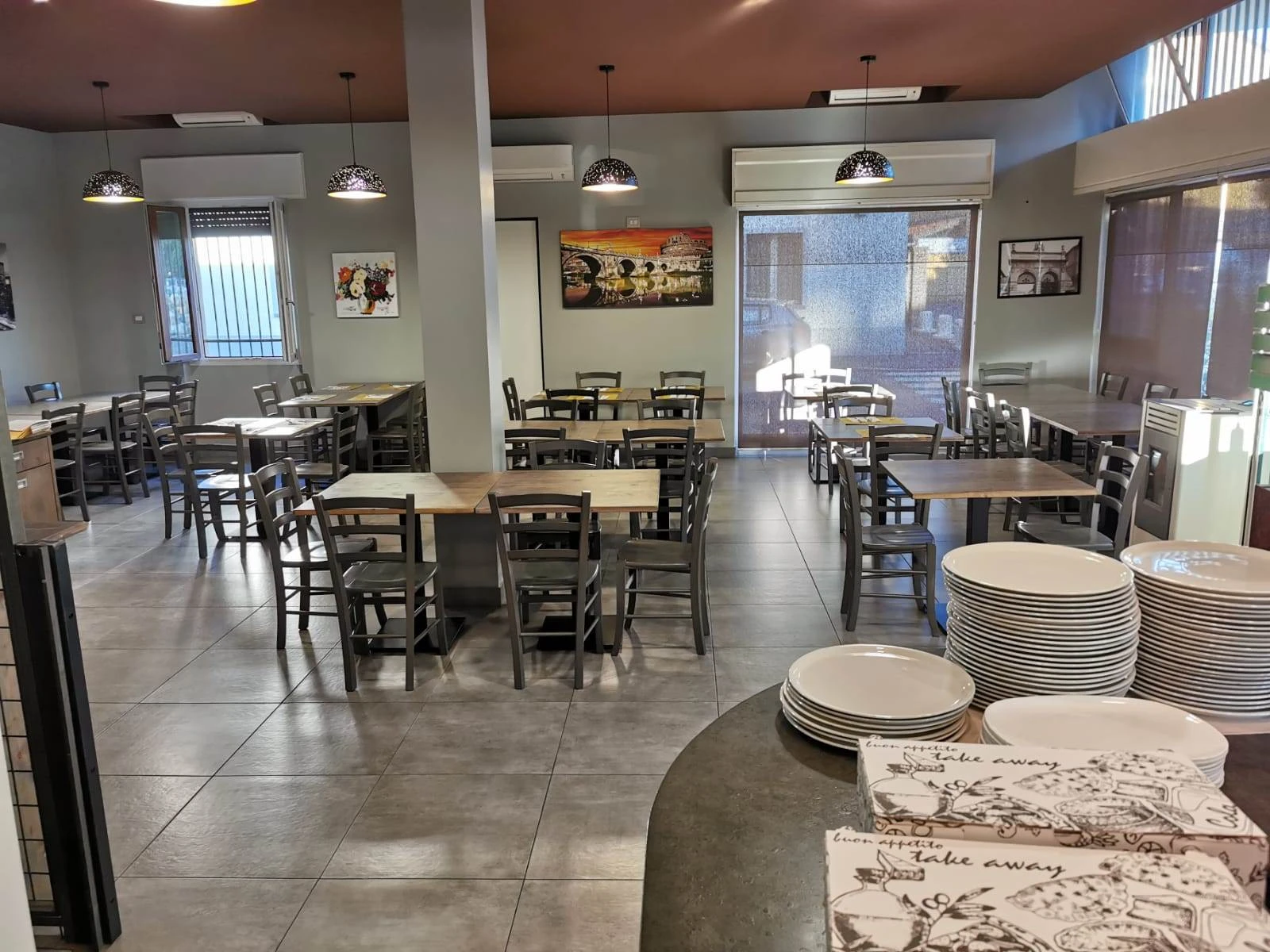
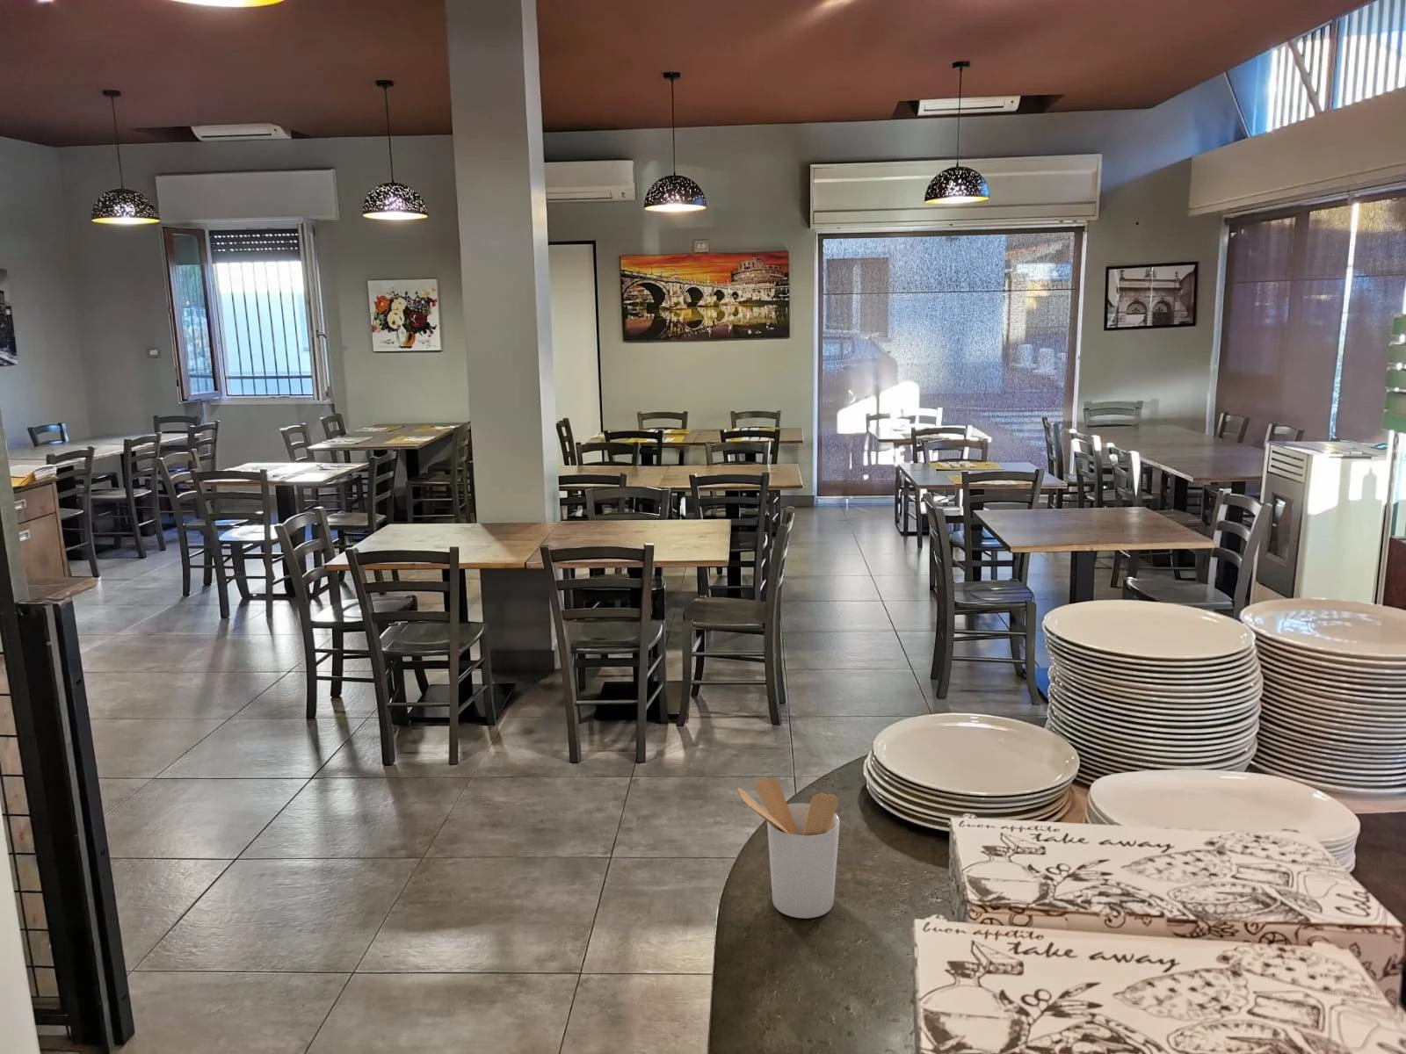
+ utensil holder [736,777,841,919]
